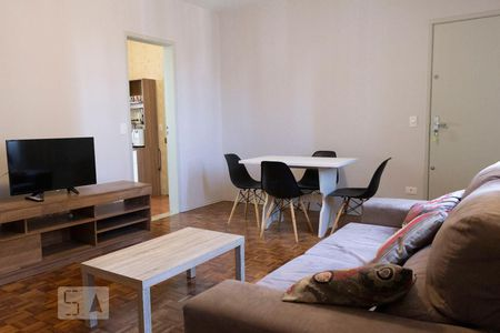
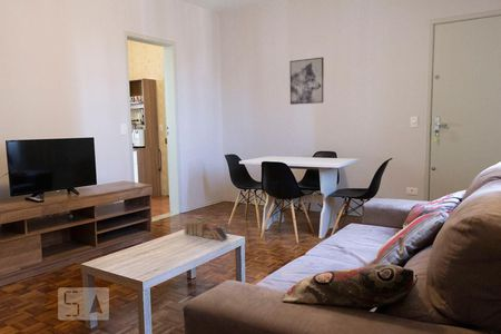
+ wall art [288,57,325,106]
+ book [183,219,229,242]
